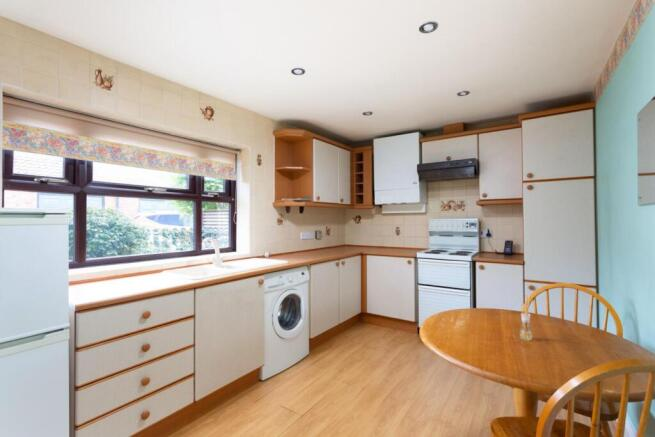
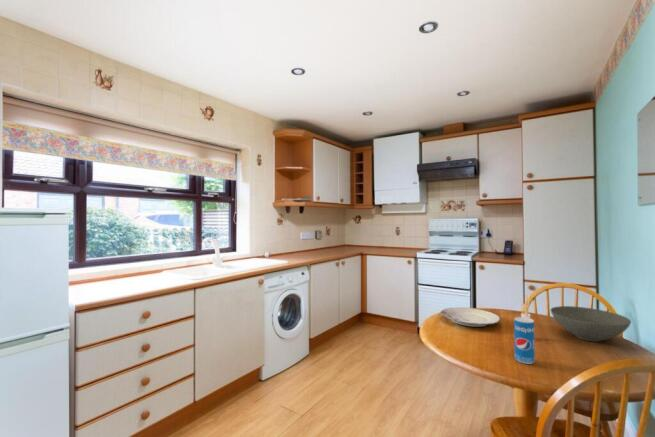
+ bowl [550,305,632,343]
+ plate [440,307,501,328]
+ beverage can [513,316,536,365]
